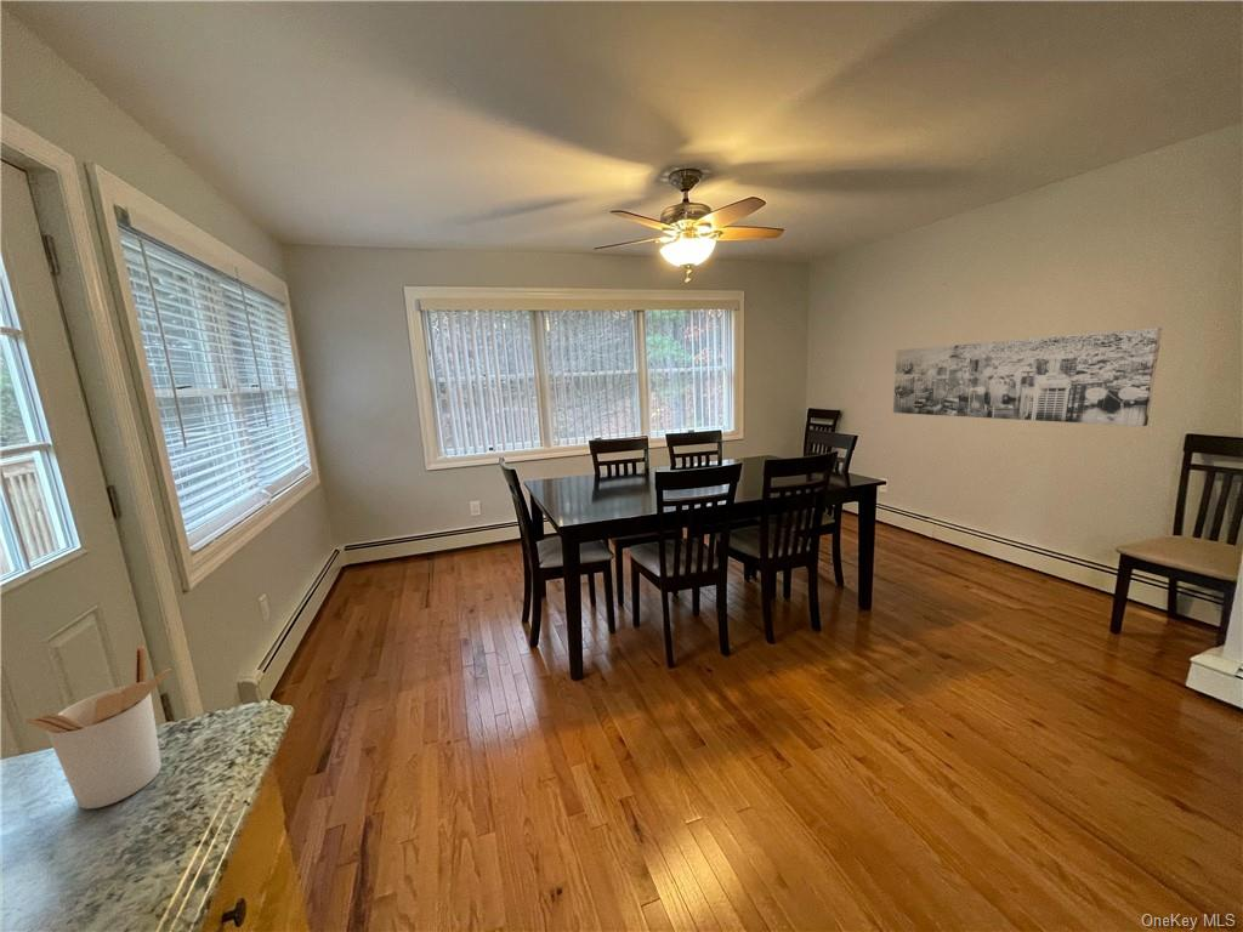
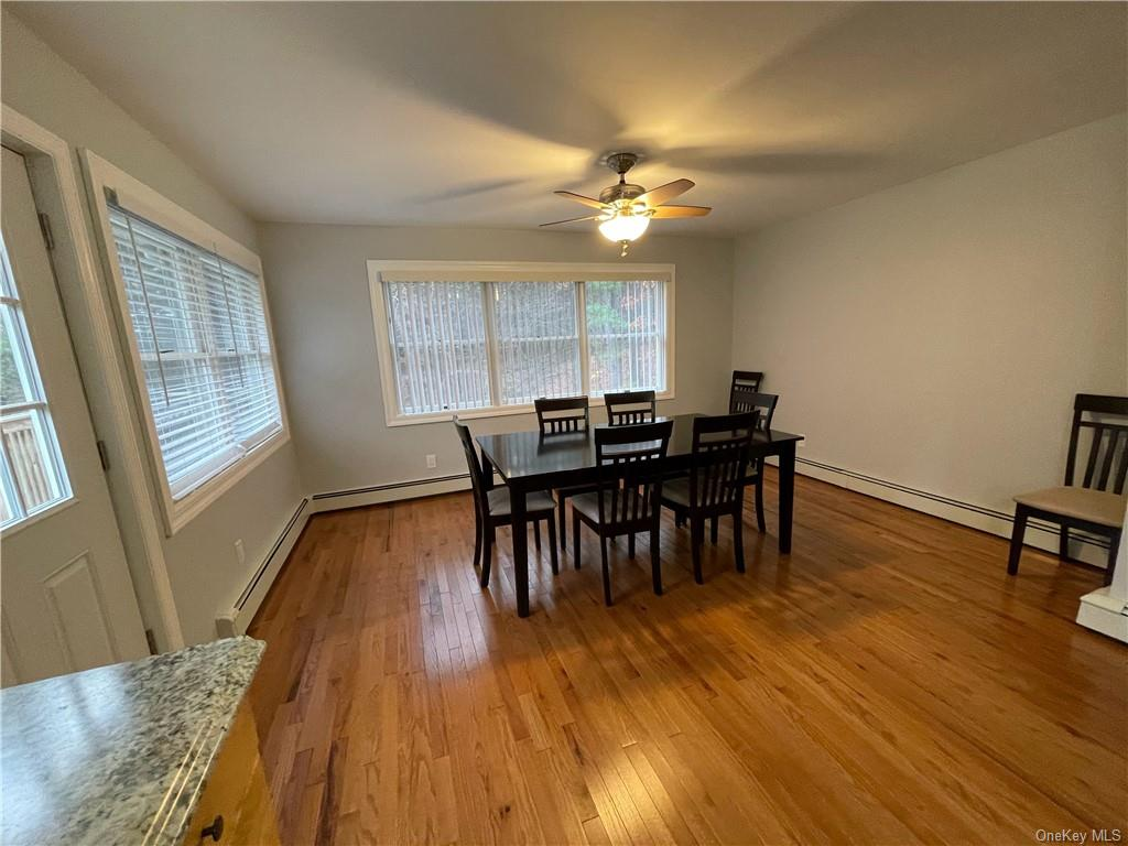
- utensil holder [24,644,172,811]
- wall art [892,326,1163,427]
